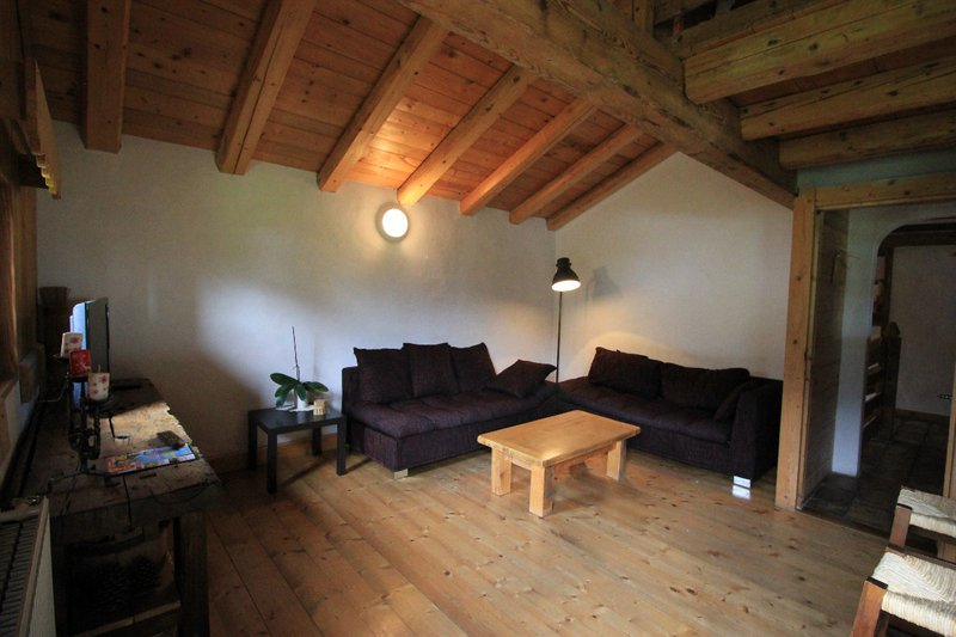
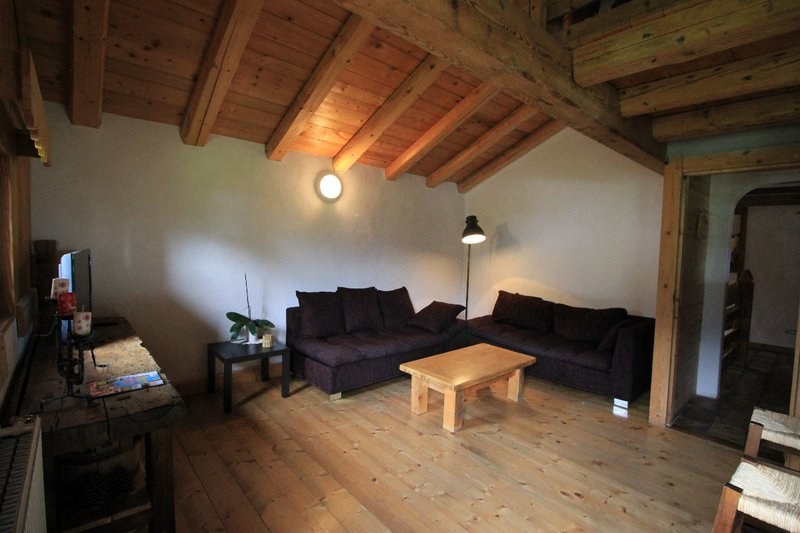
- remote control [155,429,186,451]
